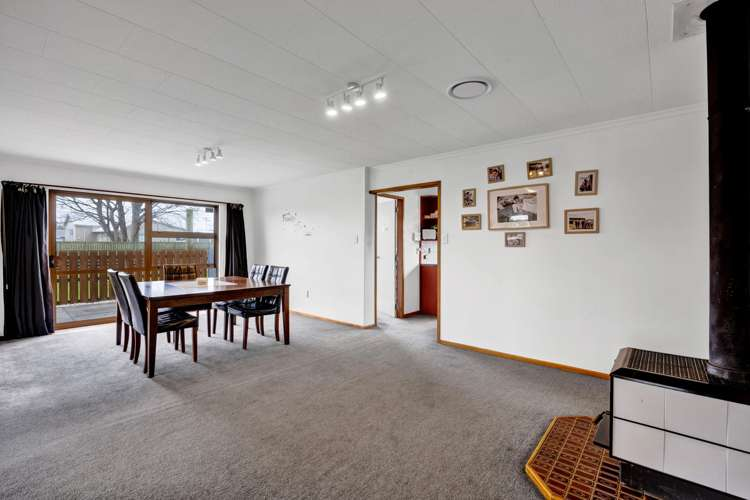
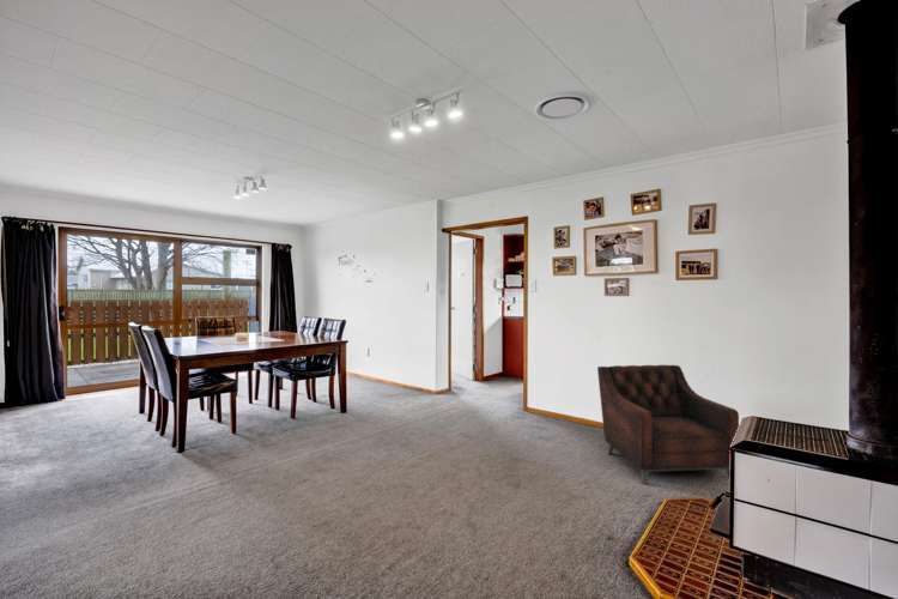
+ armchair [596,364,740,486]
